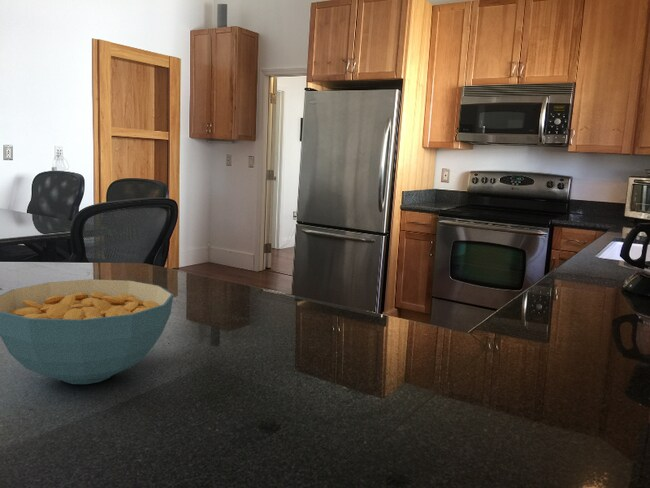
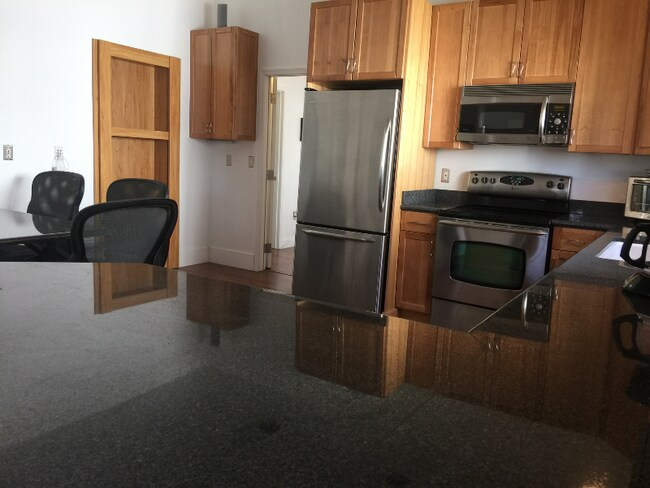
- cereal bowl [0,278,174,385]
